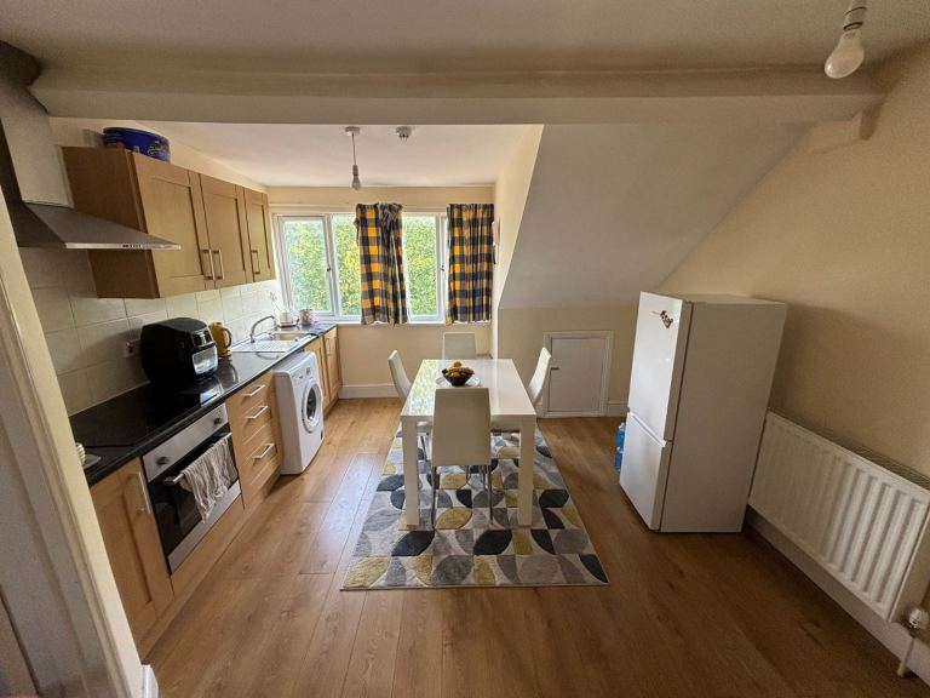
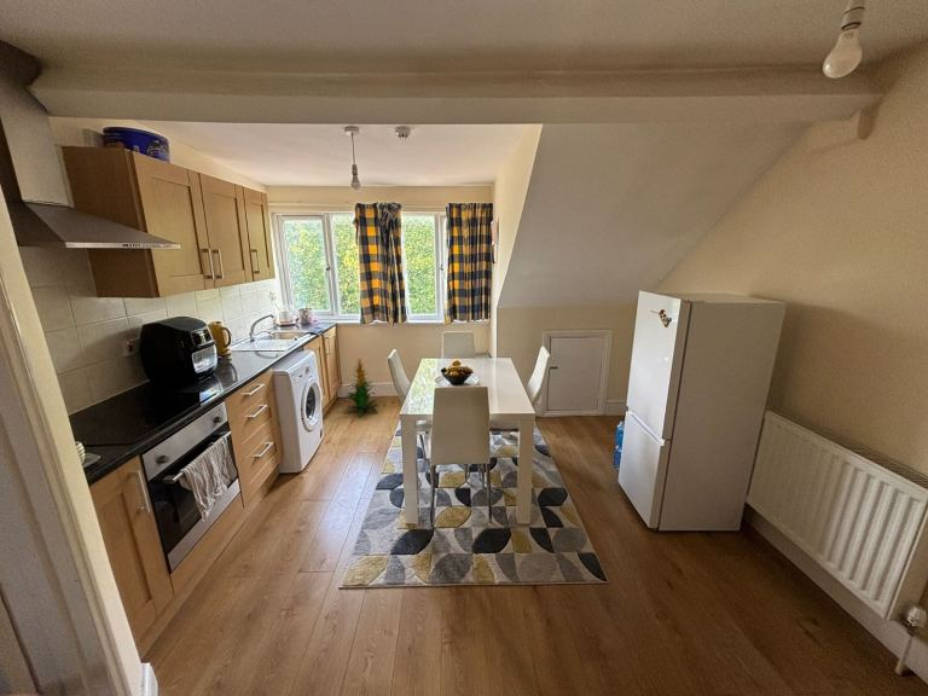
+ indoor plant [343,356,379,417]
